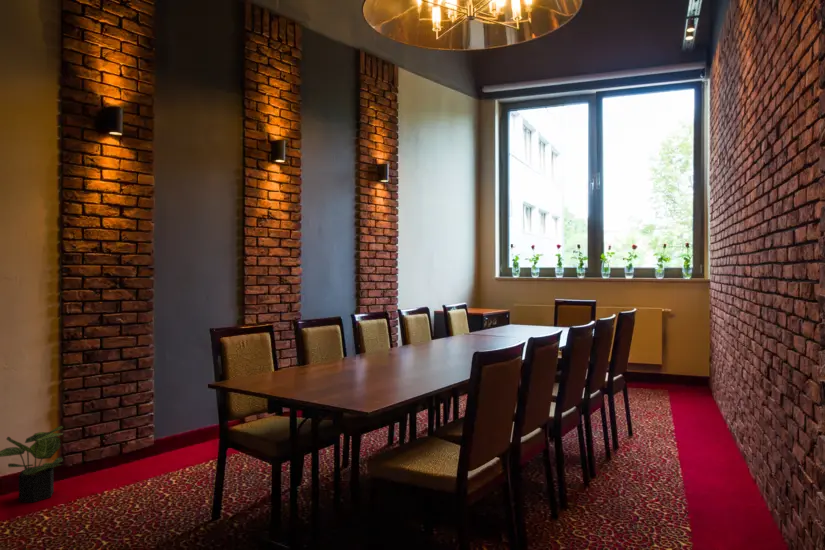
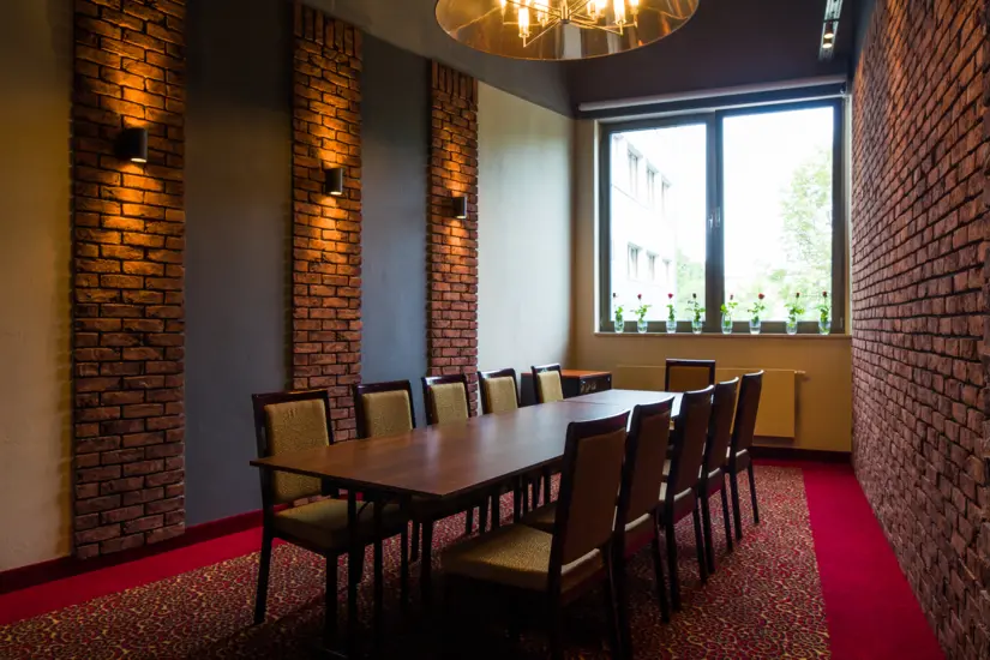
- potted plant [0,425,65,503]
